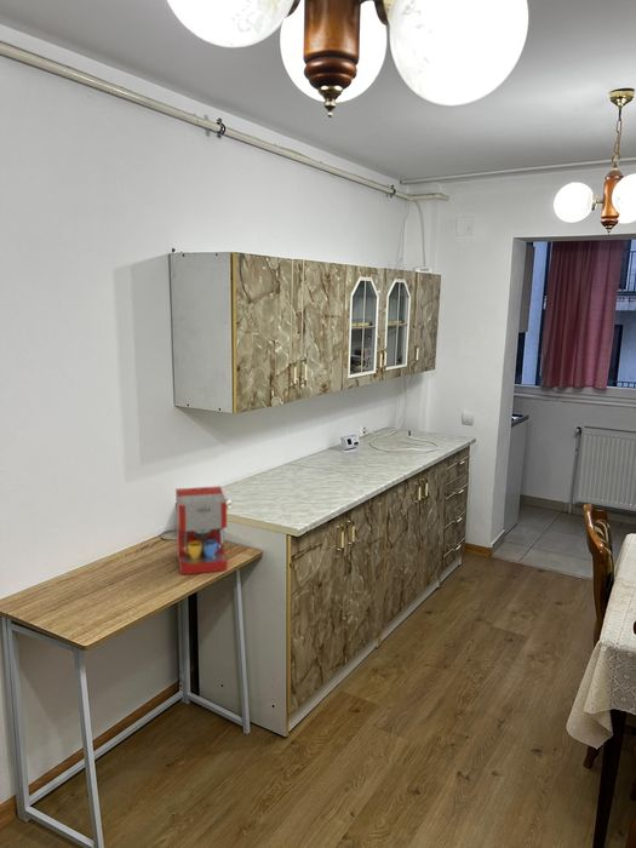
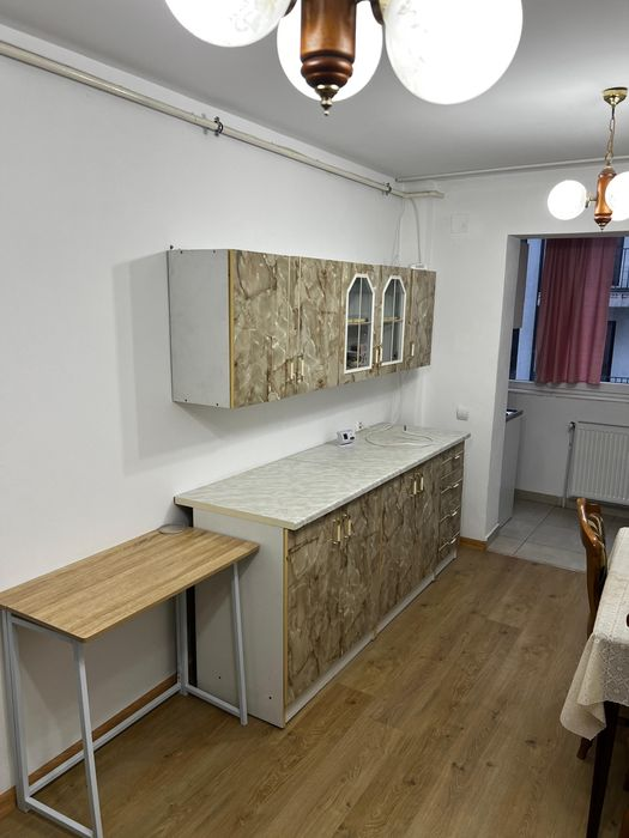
- coffee maker [174,485,233,575]
